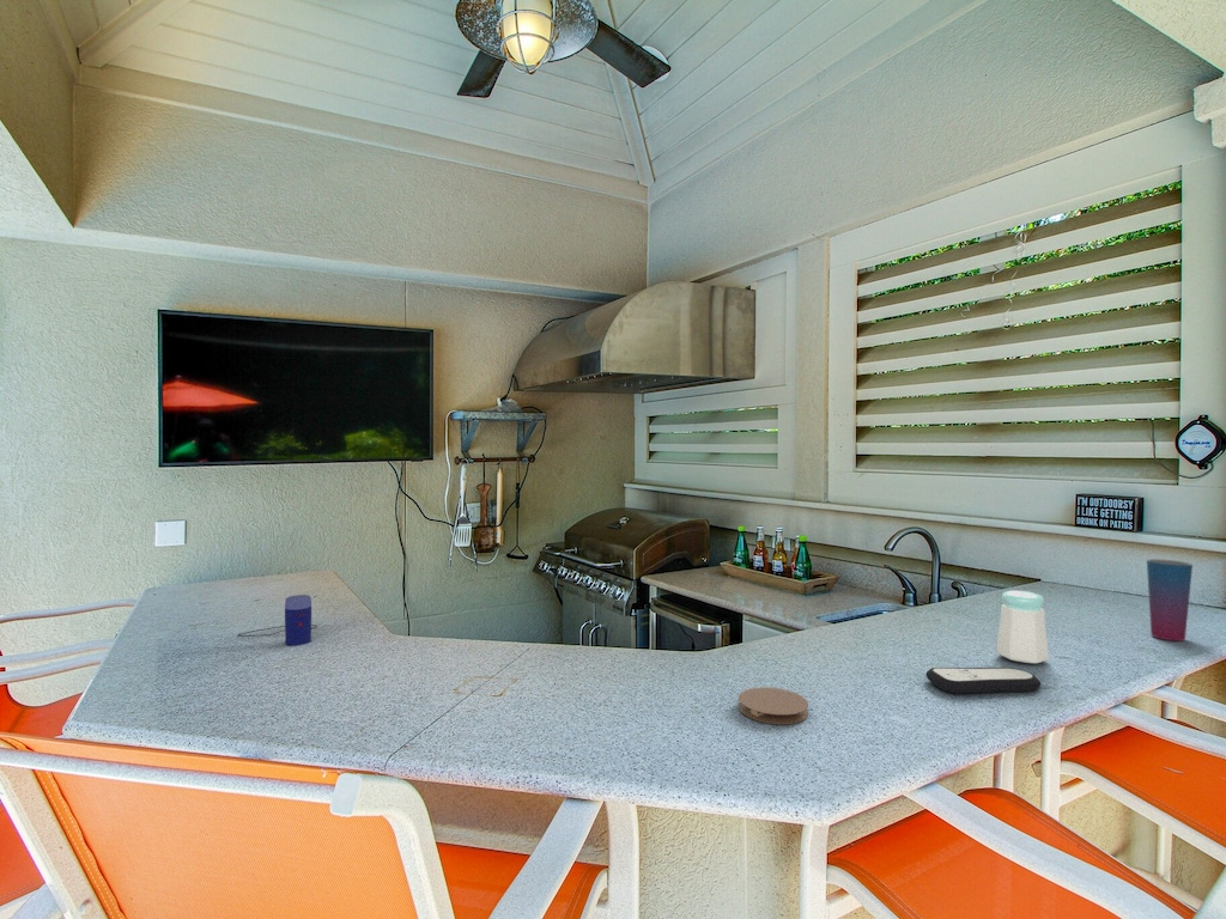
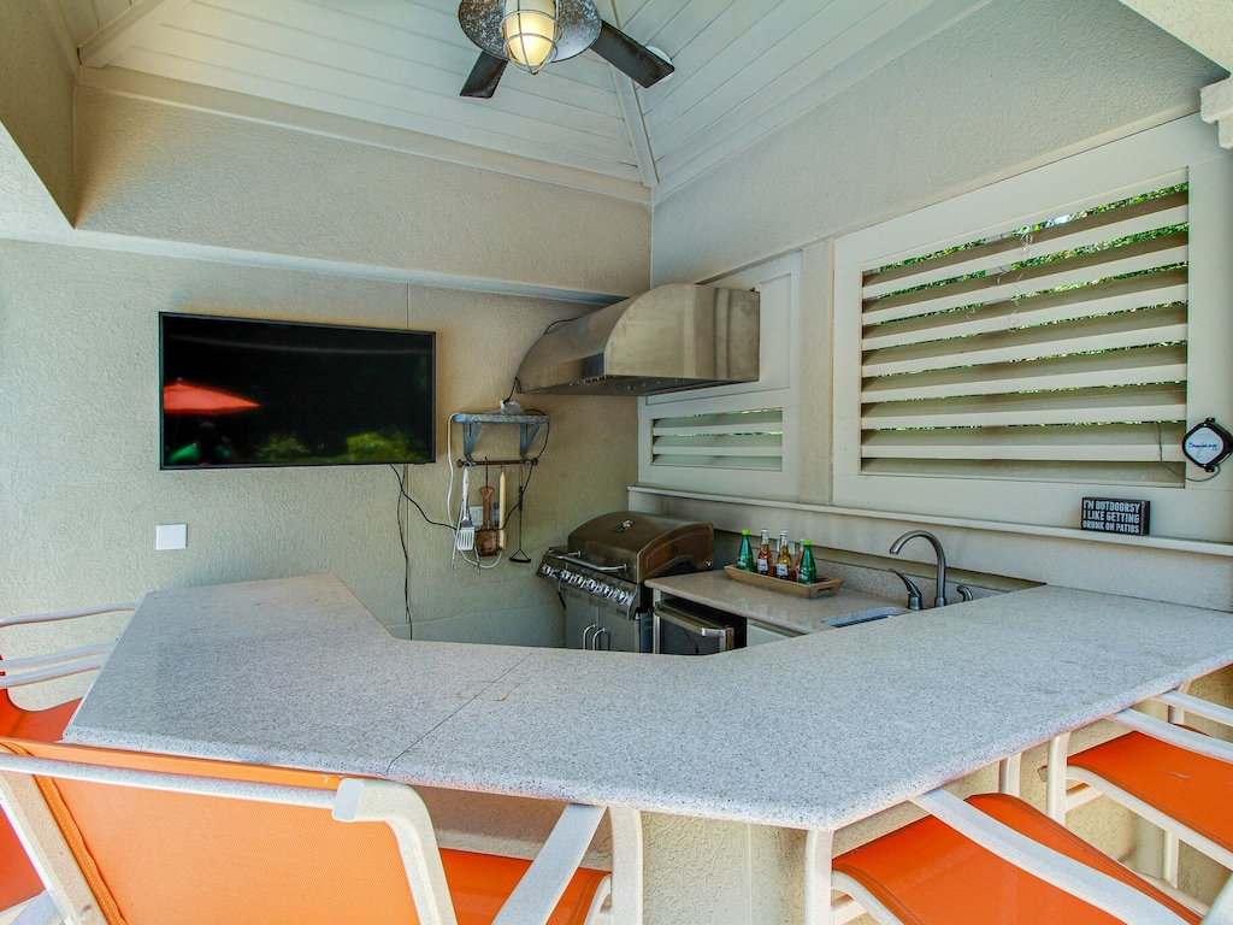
- speaker [237,594,318,647]
- coaster [738,687,809,725]
- salt shaker [995,590,1050,664]
- remote control [924,667,1042,695]
- cup [1146,558,1194,643]
